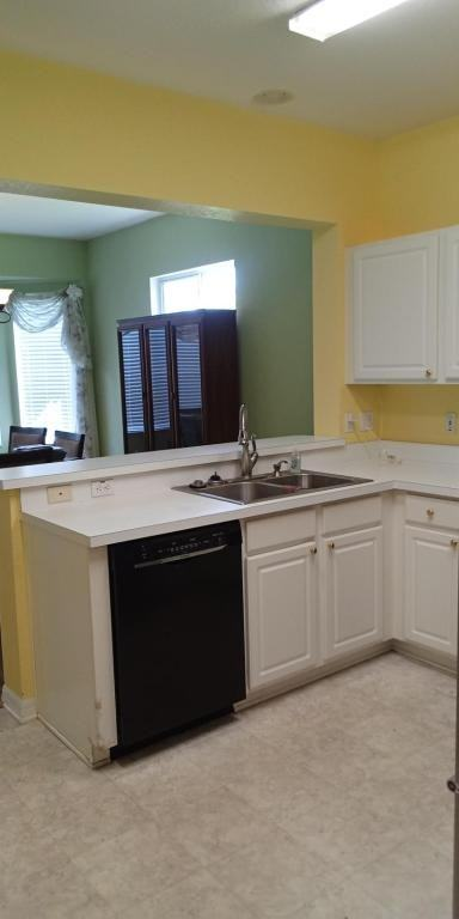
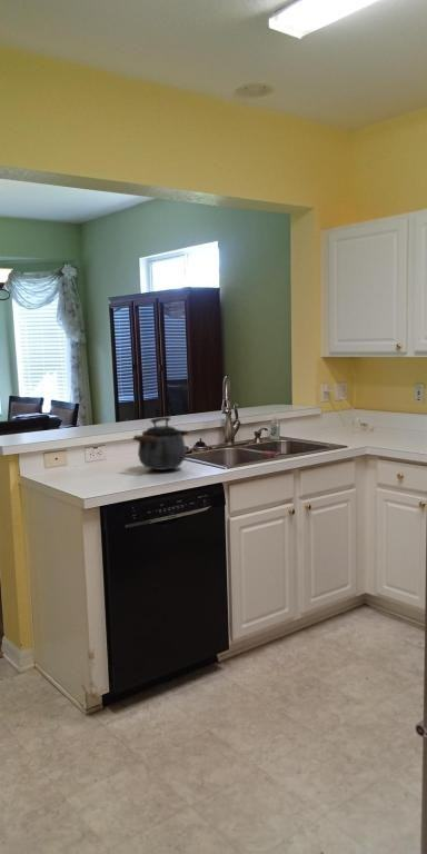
+ kettle [132,416,190,471]
